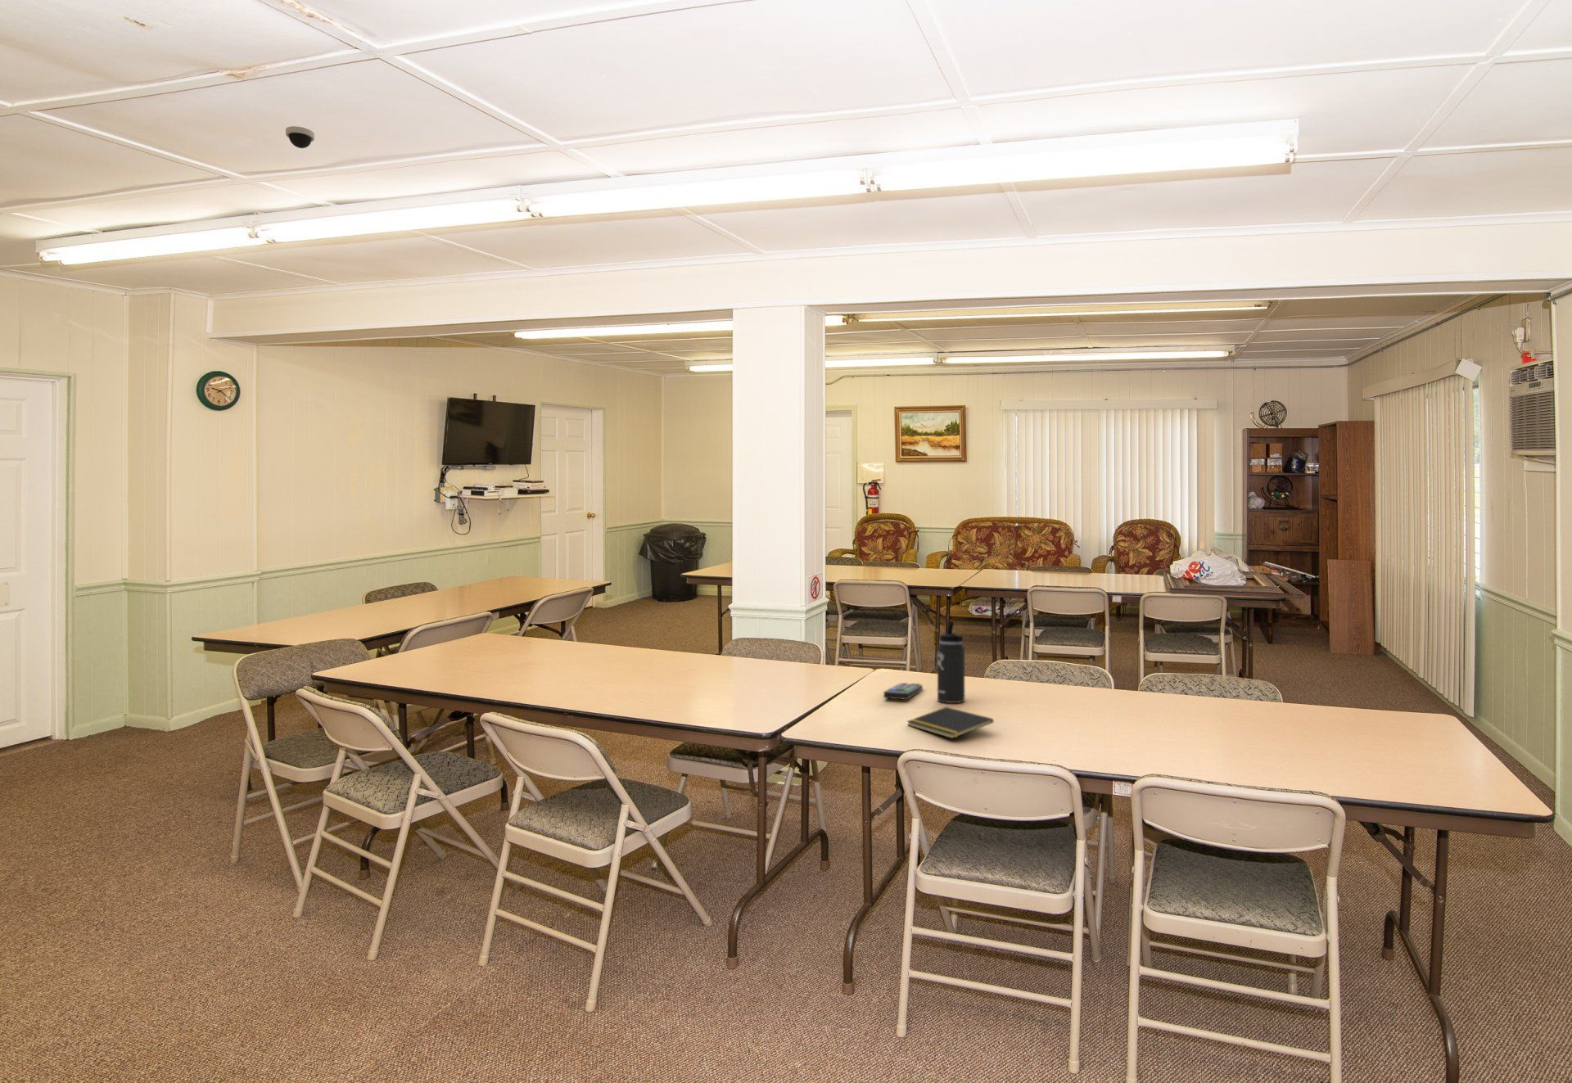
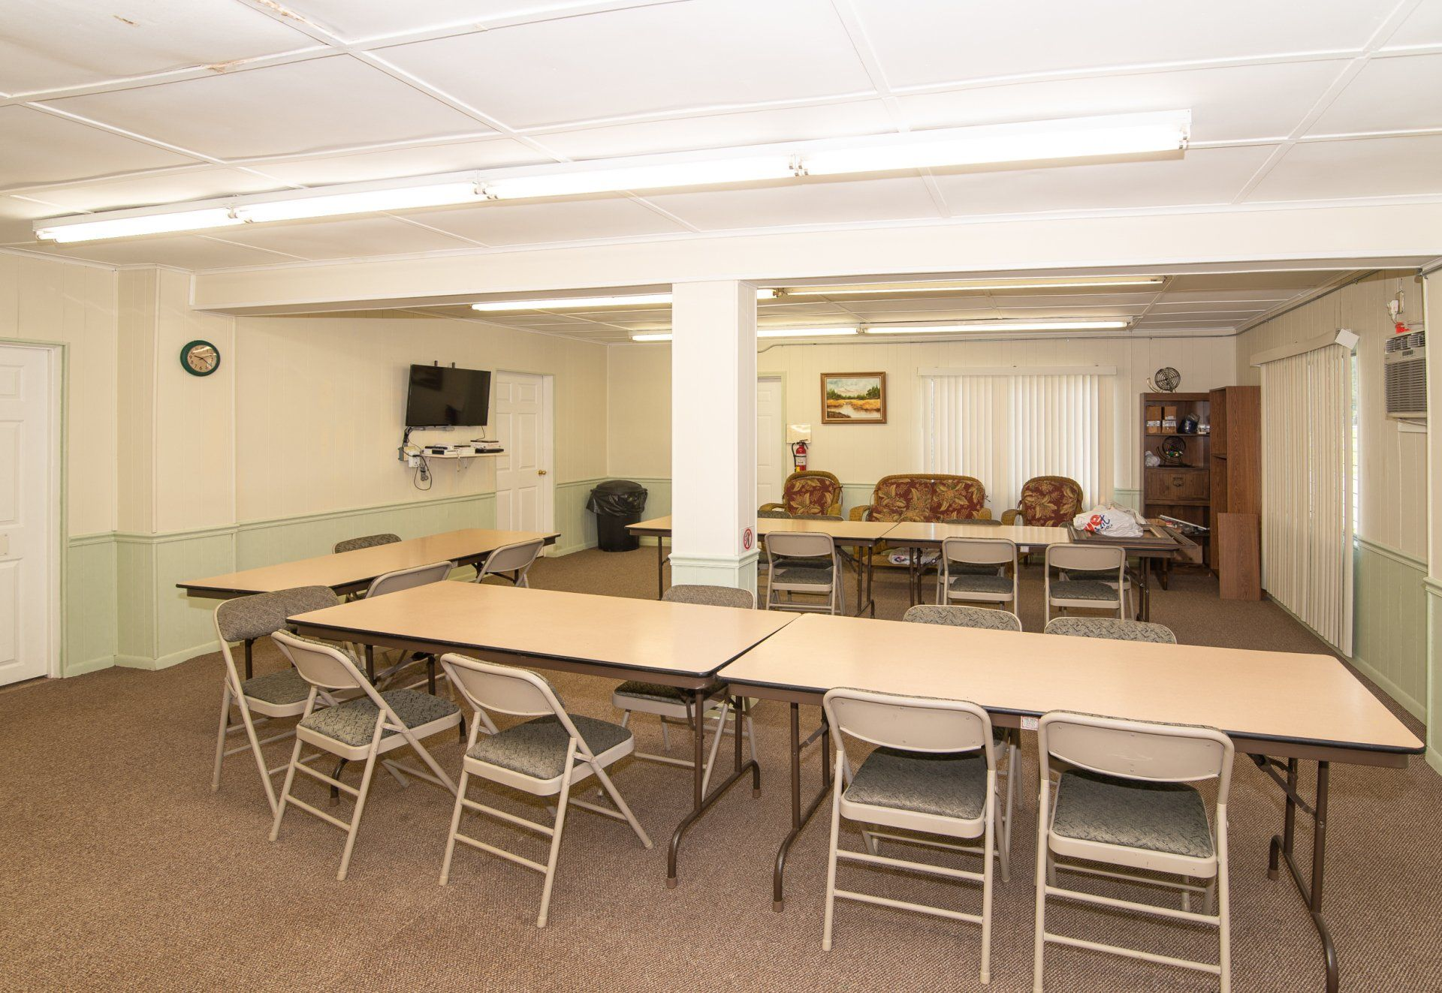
- notepad [907,707,995,739]
- remote control [883,682,922,701]
- thermos bottle [935,621,966,704]
- dome security camera [285,125,315,149]
